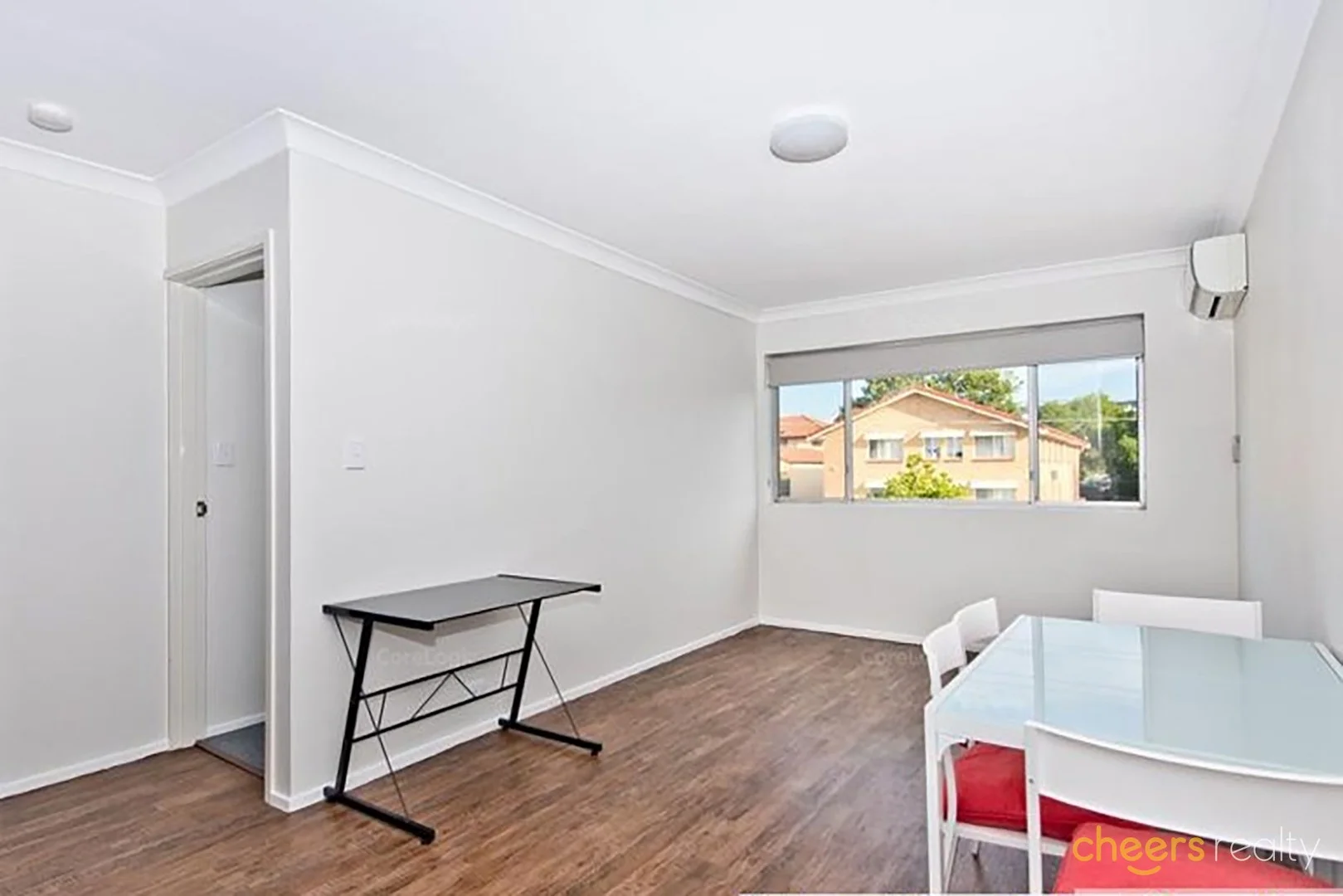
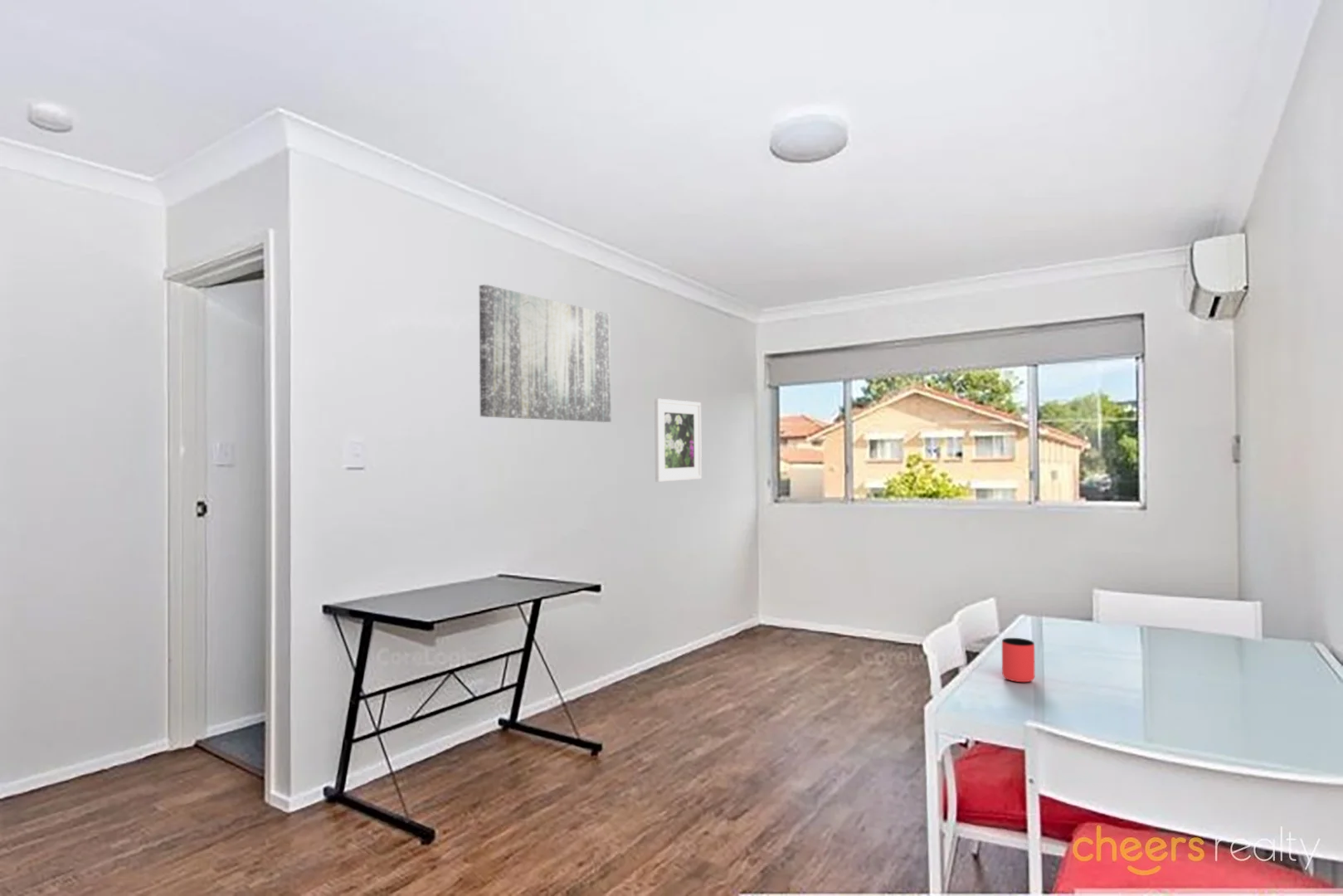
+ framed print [654,397,703,483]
+ cup [1001,637,1035,683]
+ wall art [479,284,611,423]
